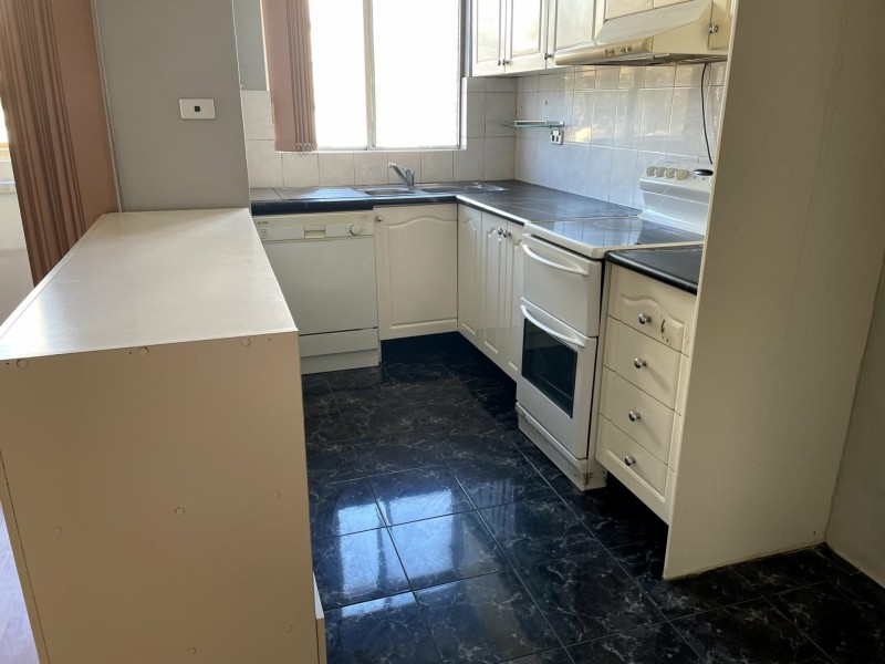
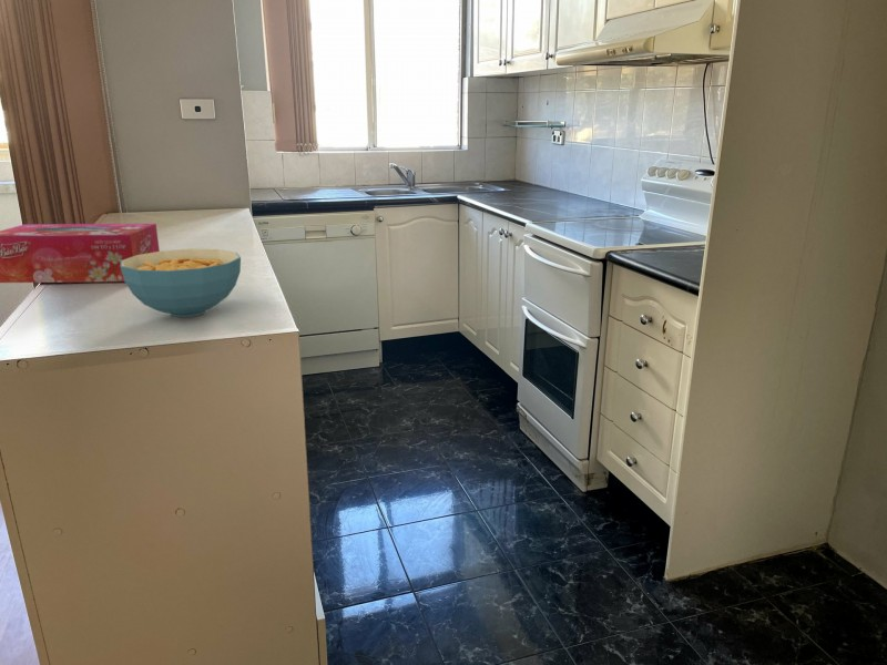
+ tissue box [0,223,161,284]
+ cereal bowl [121,248,242,318]
